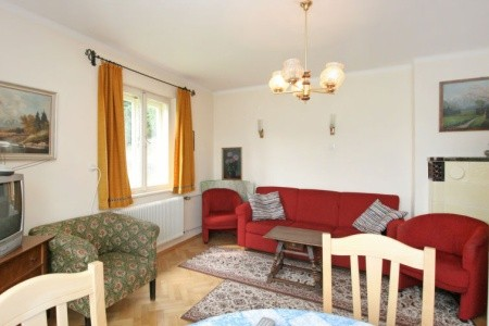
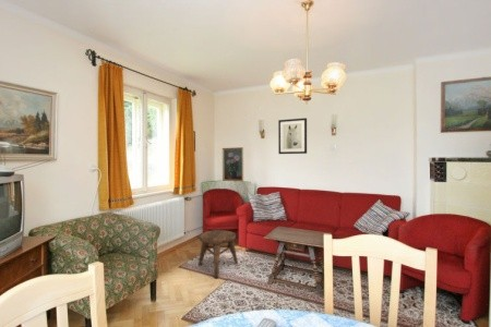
+ stool [197,229,239,279]
+ wall art [277,117,308,155]
